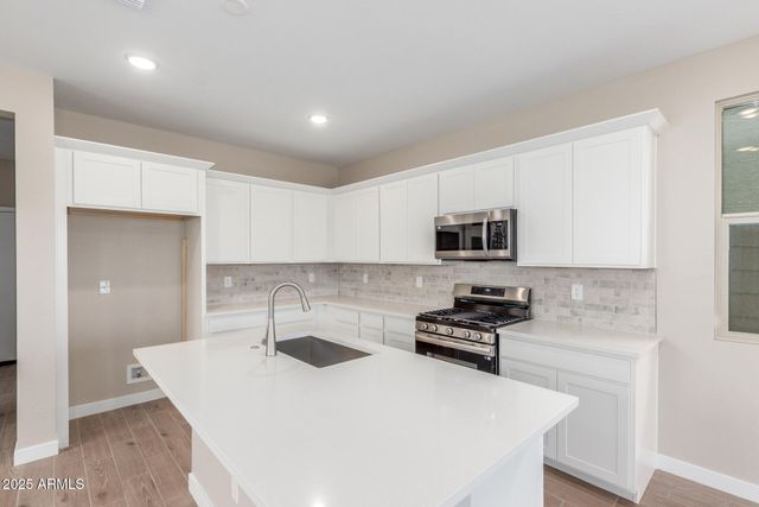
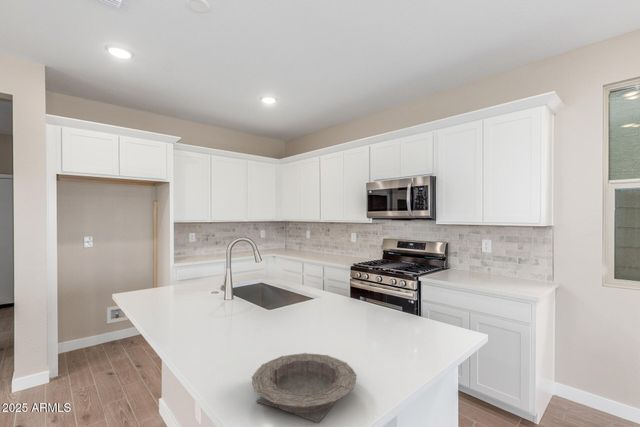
+ bowl [251,352,358,424]
